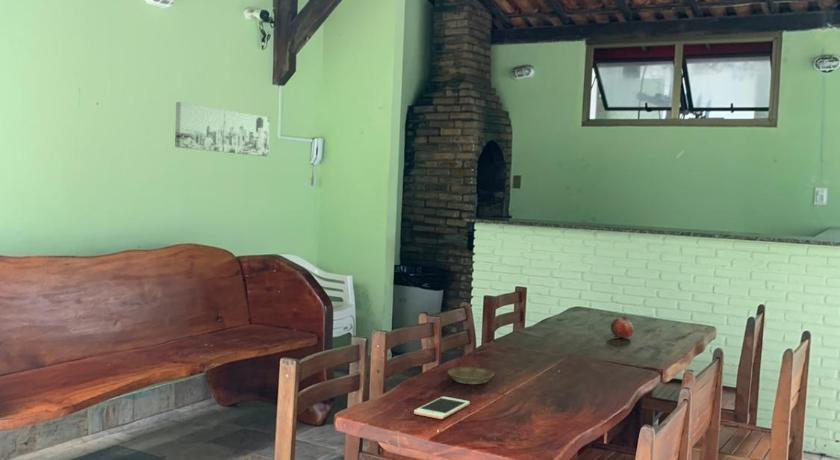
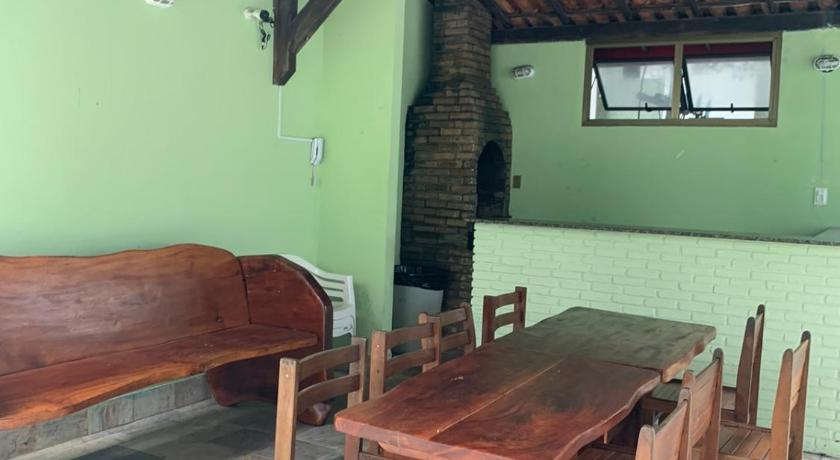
- fruit [610,314,635,340]
- saucer [447,366,495,385]
- cell phone [413,396,471,420]
- wall art [174,101,271,157]
